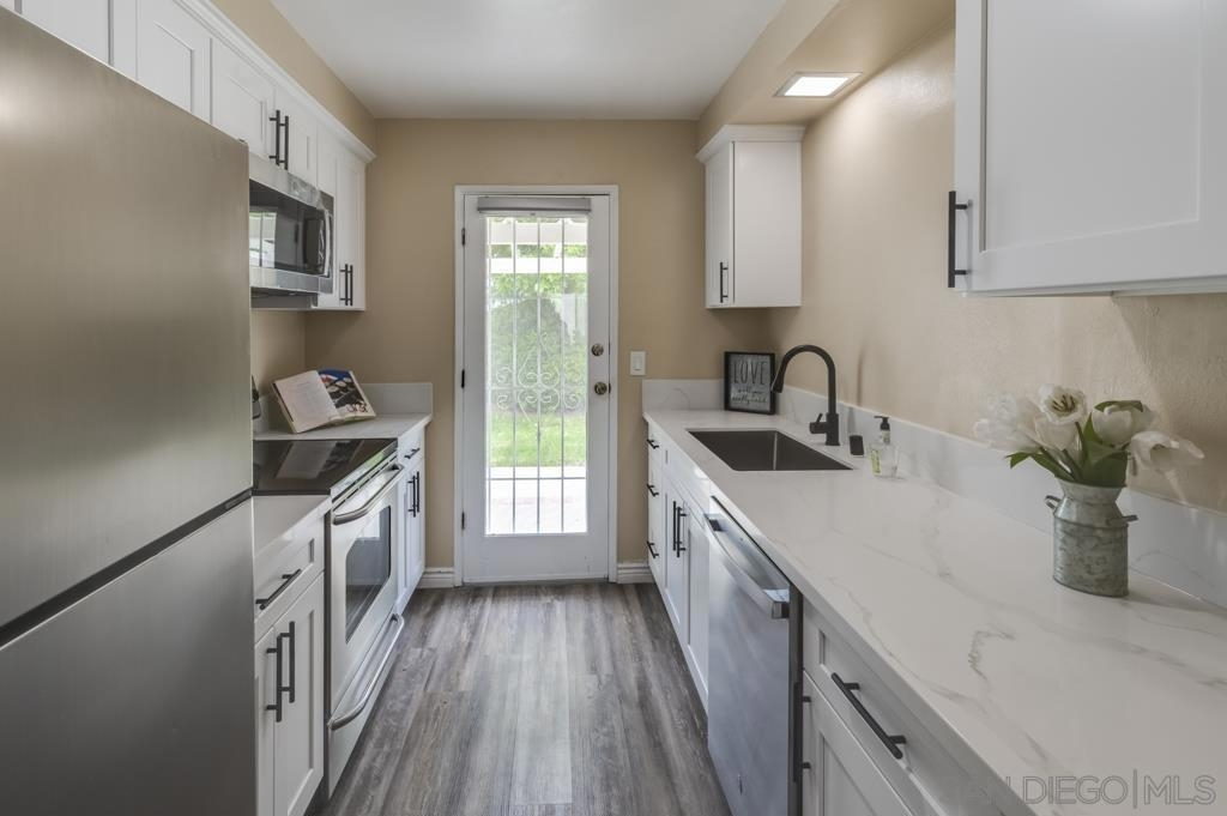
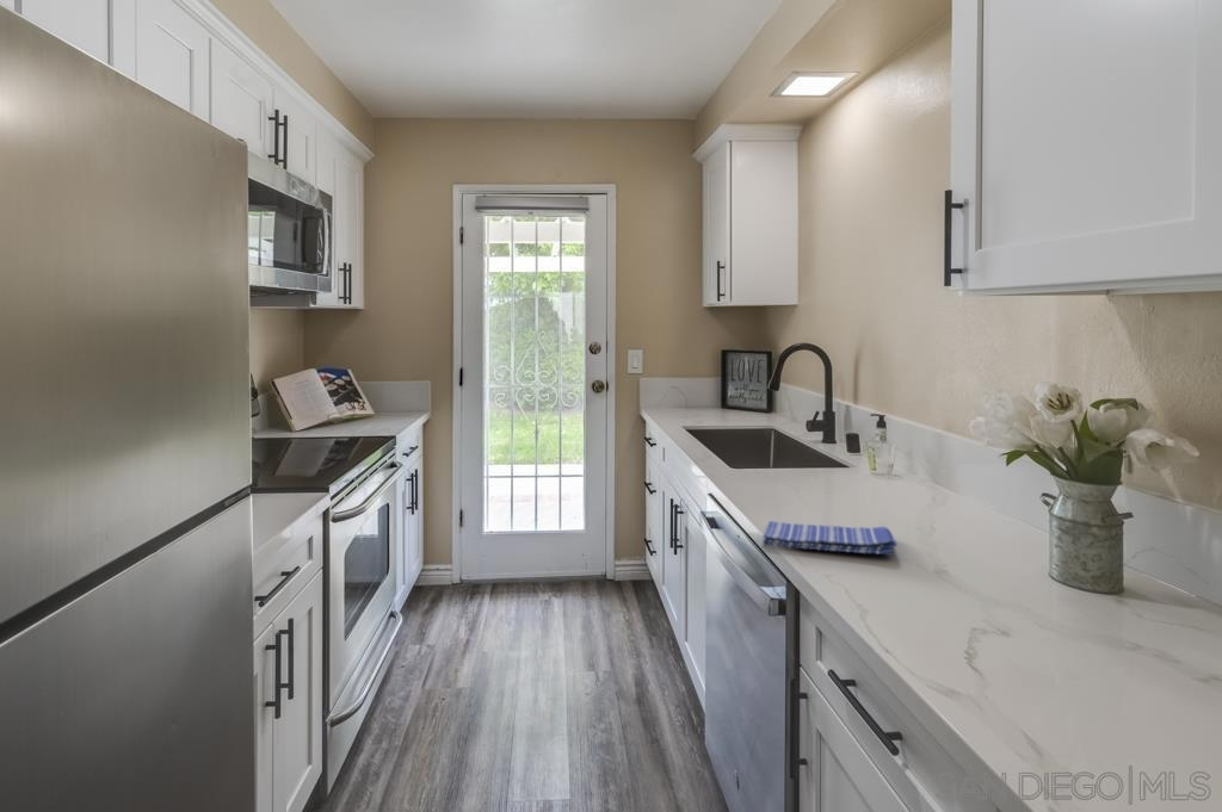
+ dish towel [761,520,899,557]
